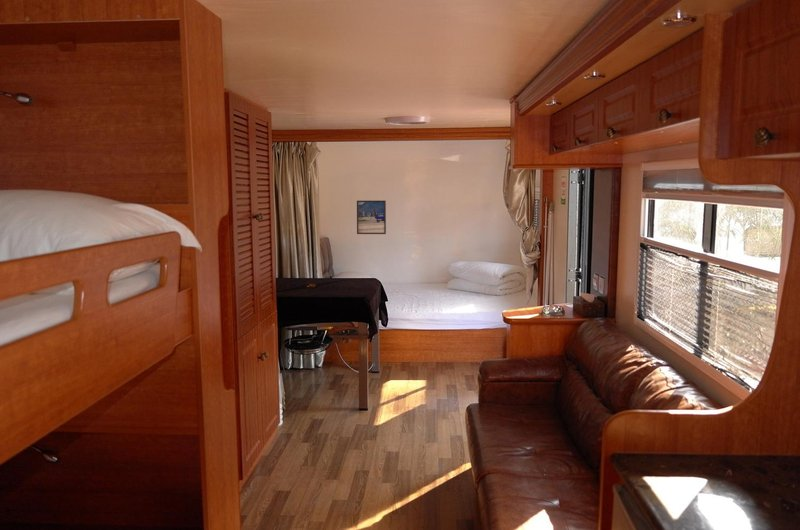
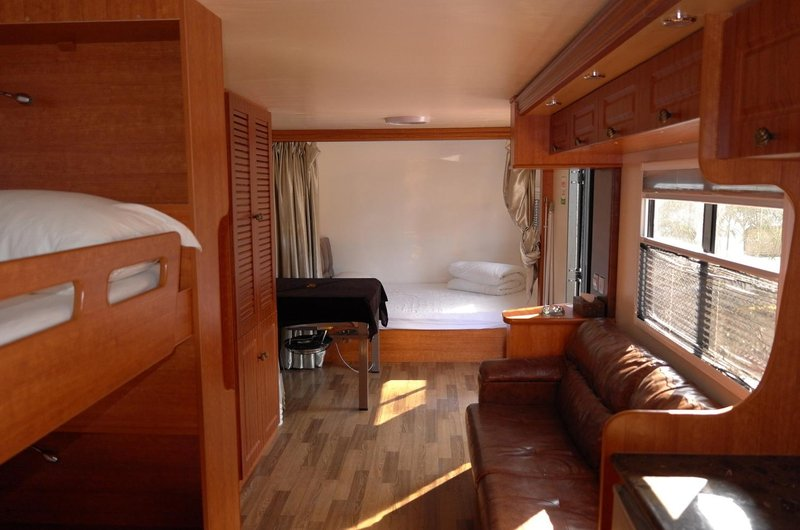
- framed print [356,200,387,235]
